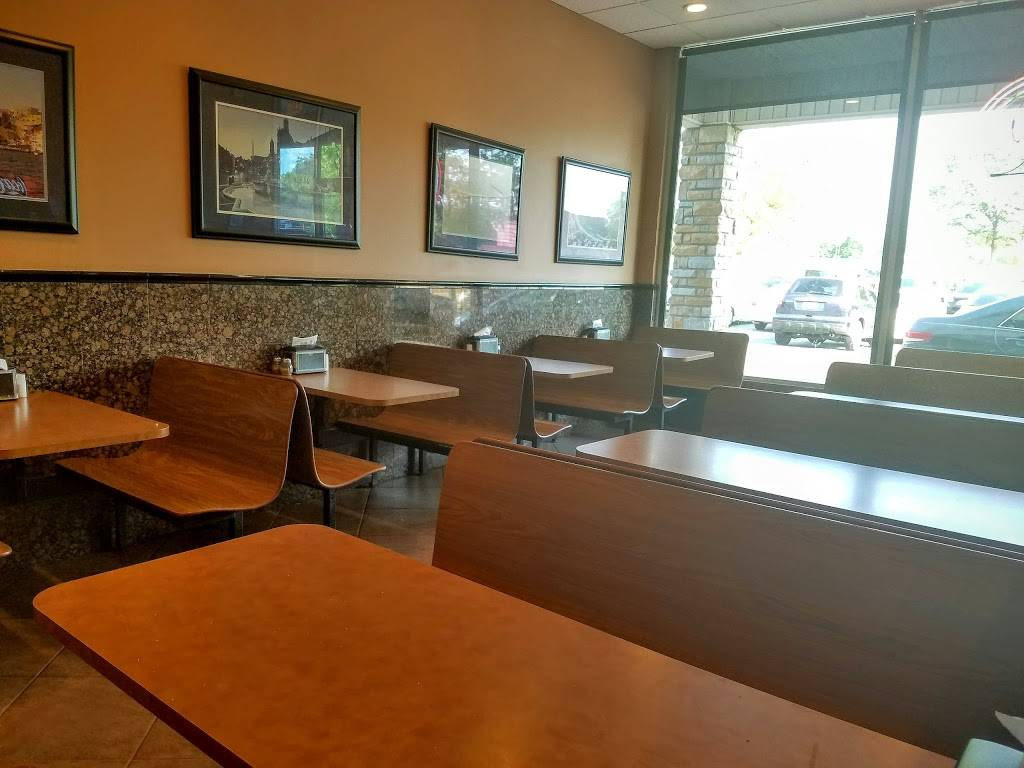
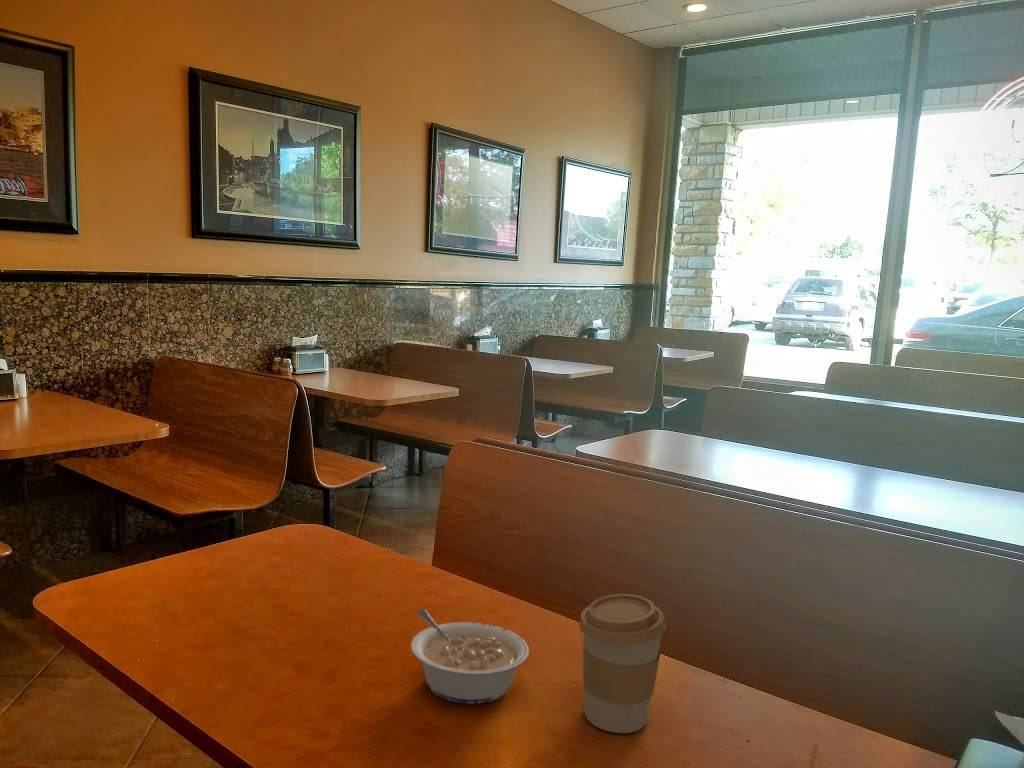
+ coffee cup [578,593,667,734]
+ legume [410,608,530,705]
